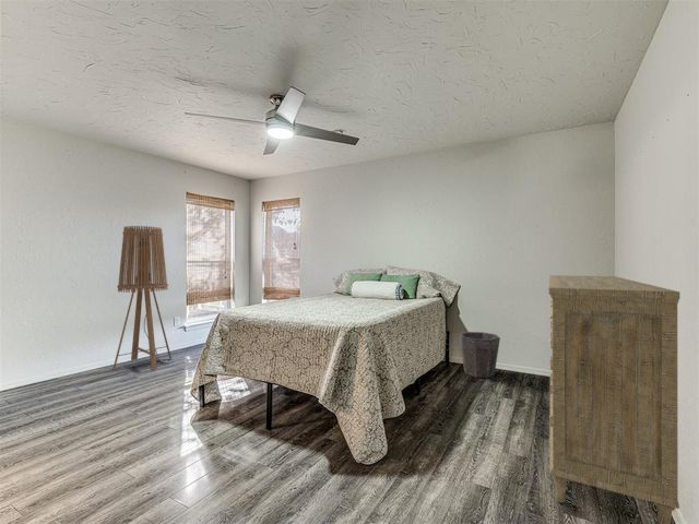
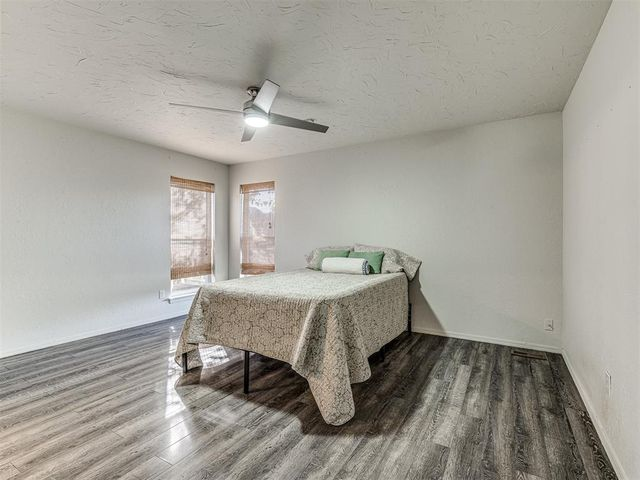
- dresser [547,274,680,524]
- floor lamp [111,225,173,372]
- waste bin [458,331,501,379]
